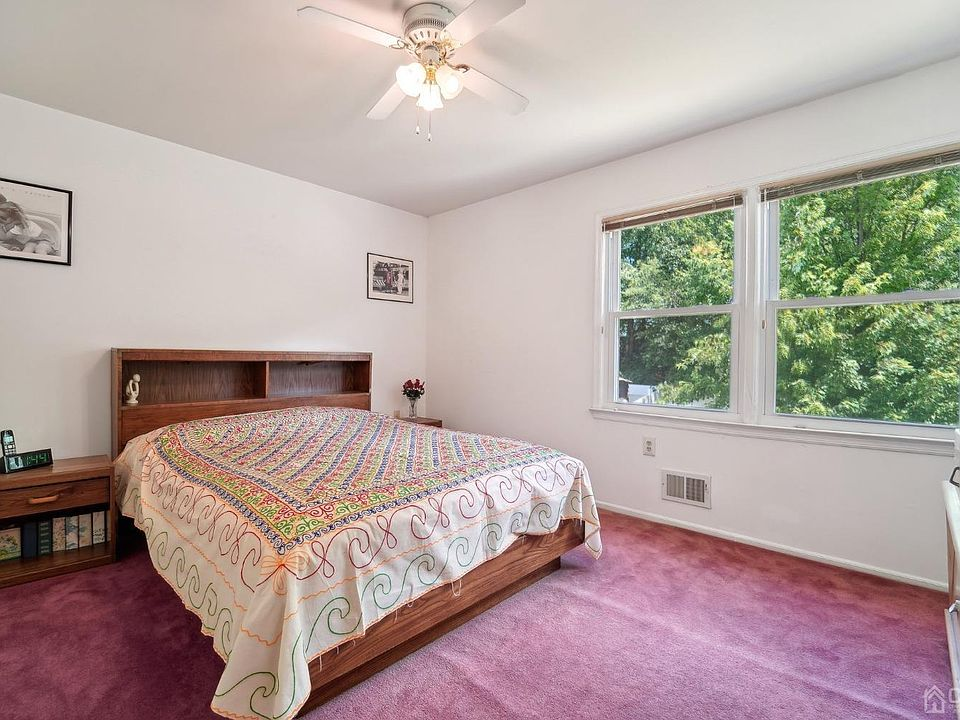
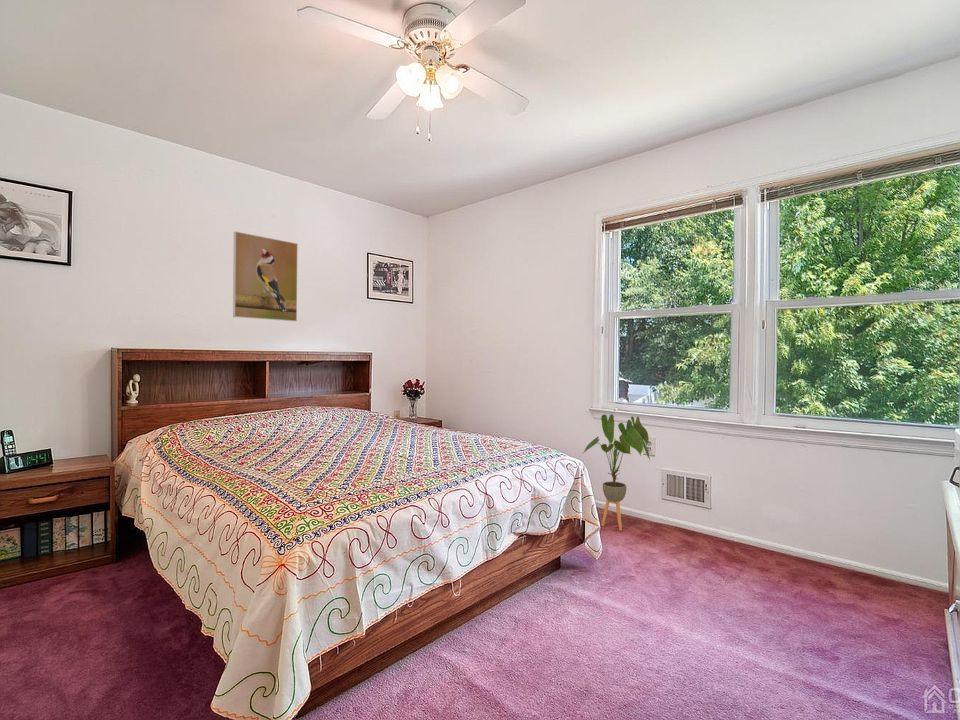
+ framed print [232,230,299,322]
+ house plant [581,413,652,532]
